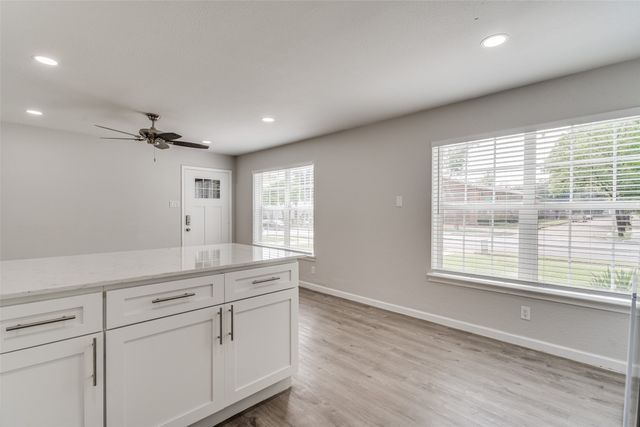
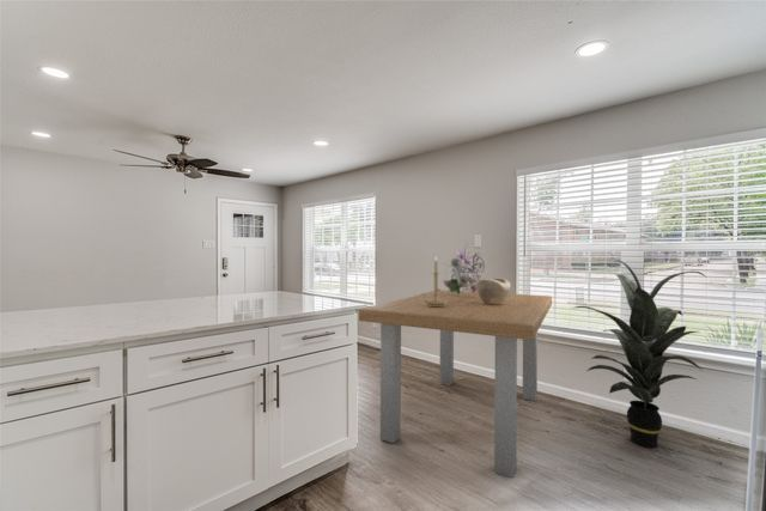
+ decorative bowl [475,278,512,305]
+ dining table [358,288,553,479]
+ indoor plant [570,260,706,449]
+ candle holder [419,255,446,306]
+ bouquet [440,239,488,296]
